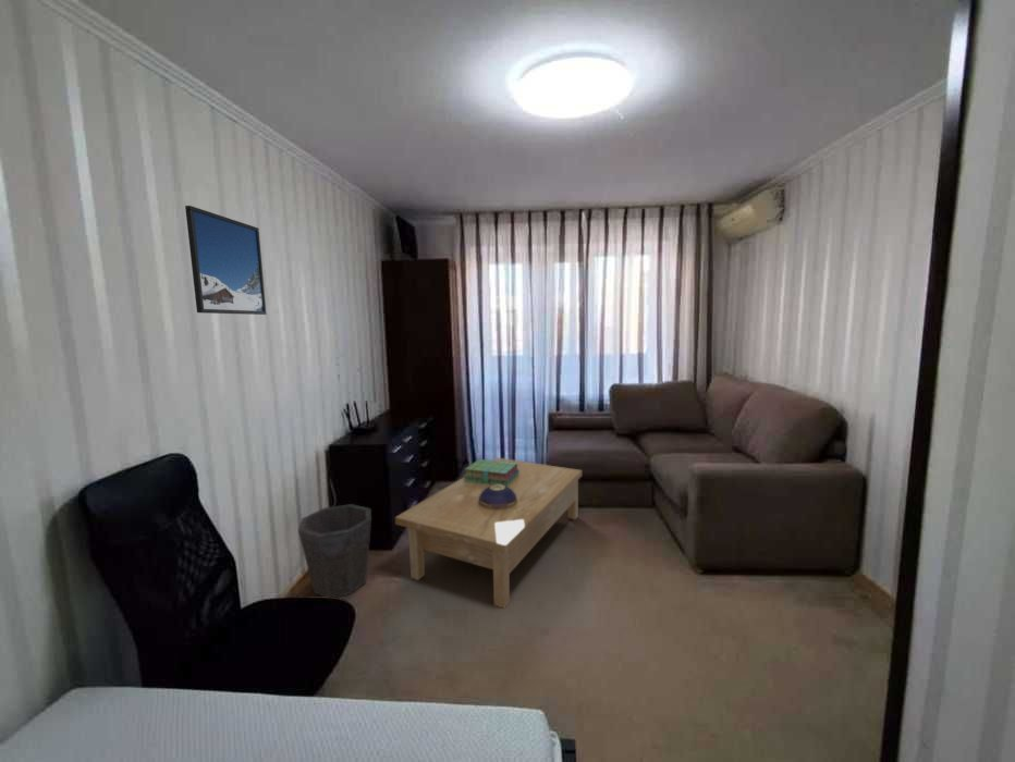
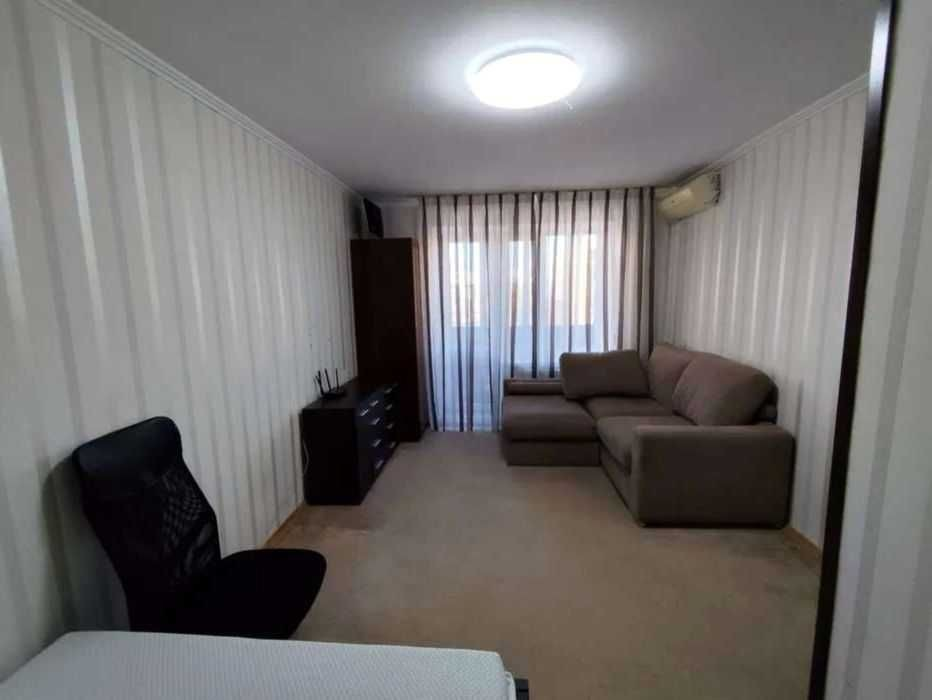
- decorative bowl [478,484,517,511]
- coffee table [394,457,583,610]
- stack of books [463,458,519,487]
- waste bin [297,503,372,599]
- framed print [184,205,268,316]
